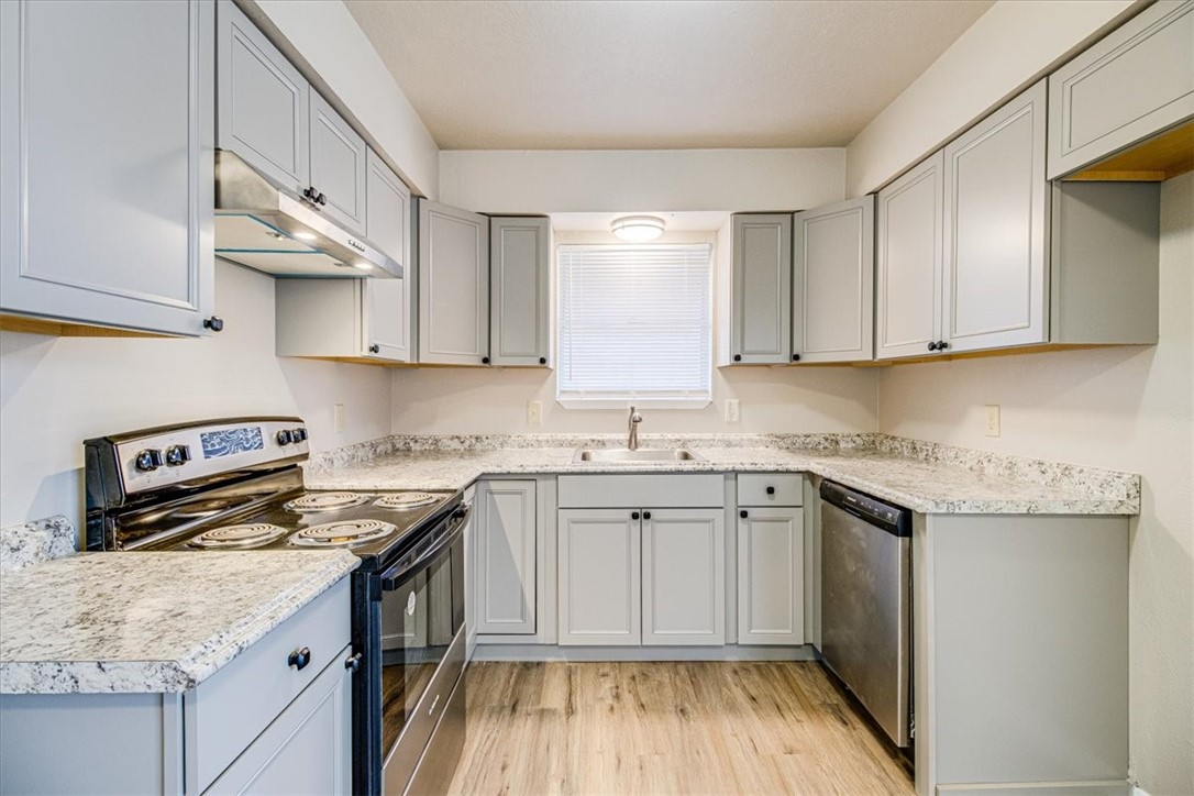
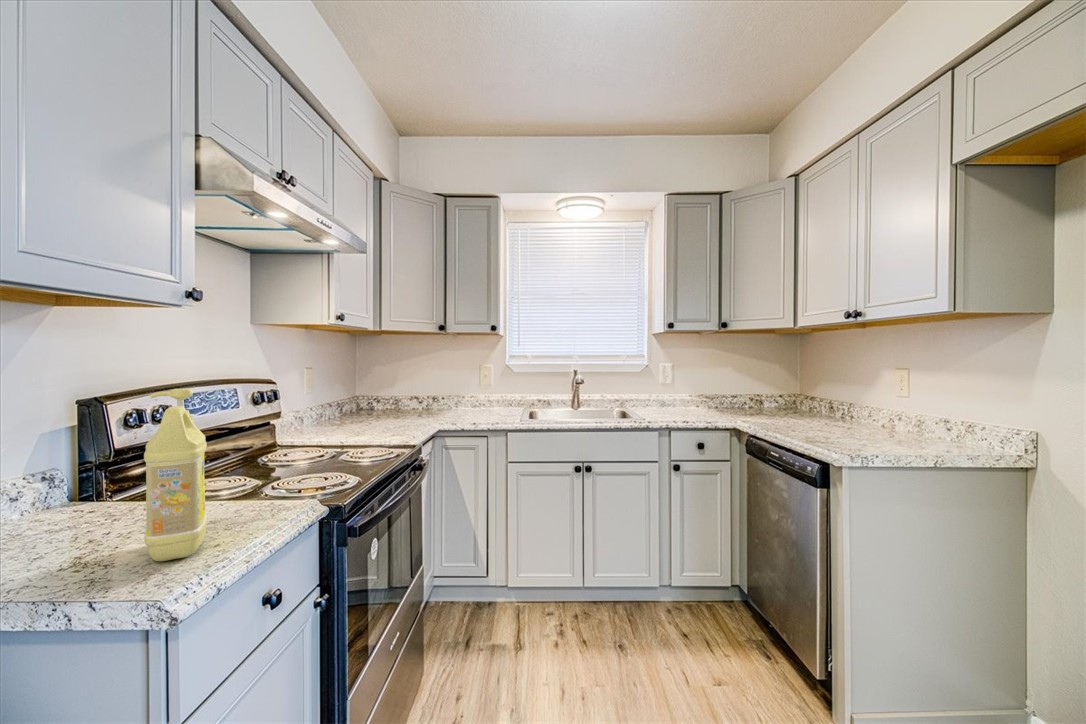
+ detergent [143,388,208,562]
